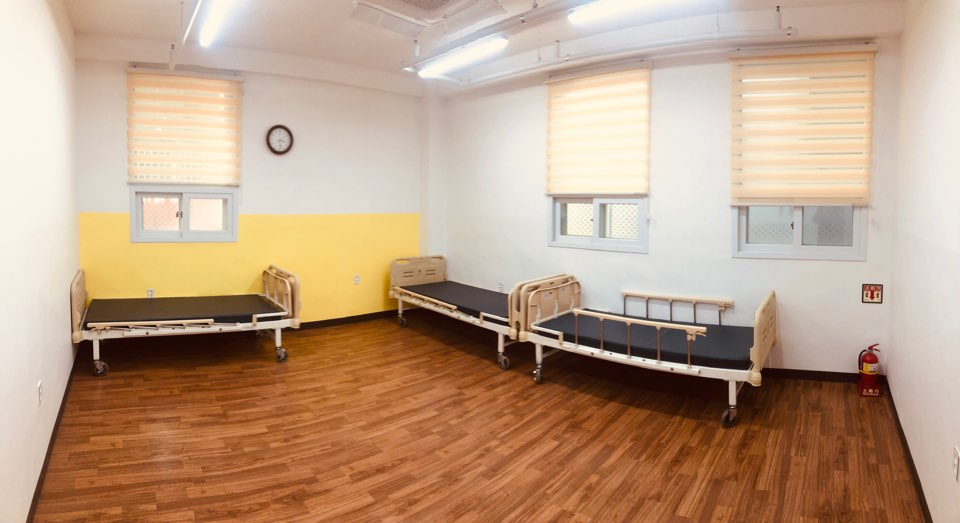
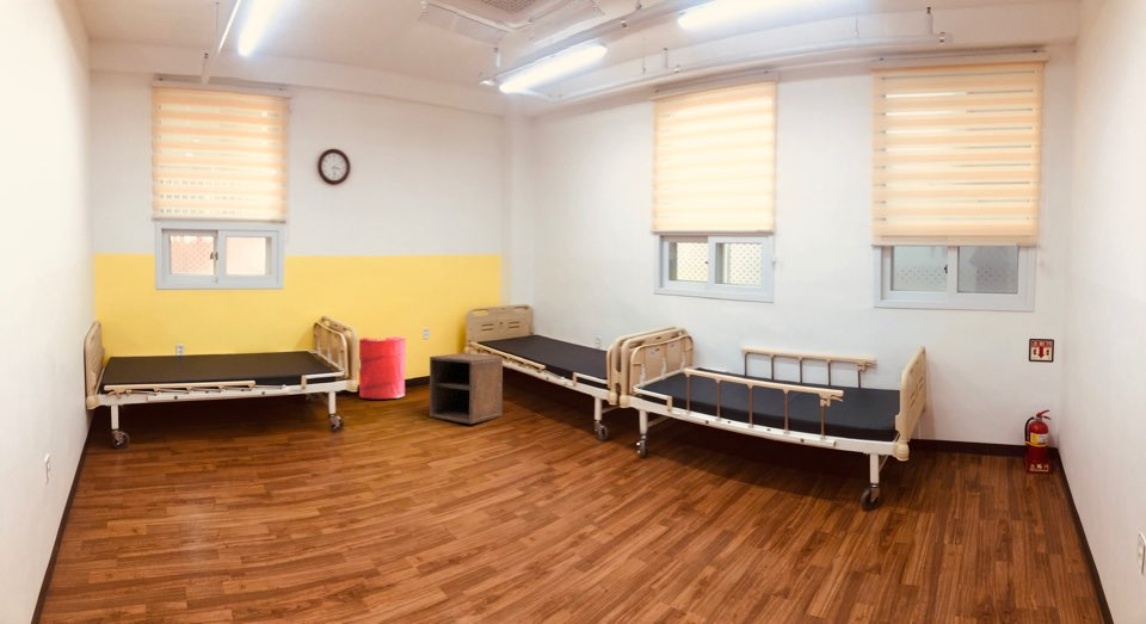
+ nightstand [429,352,504,425]
+ laundry hamper [358,335,407,400]
